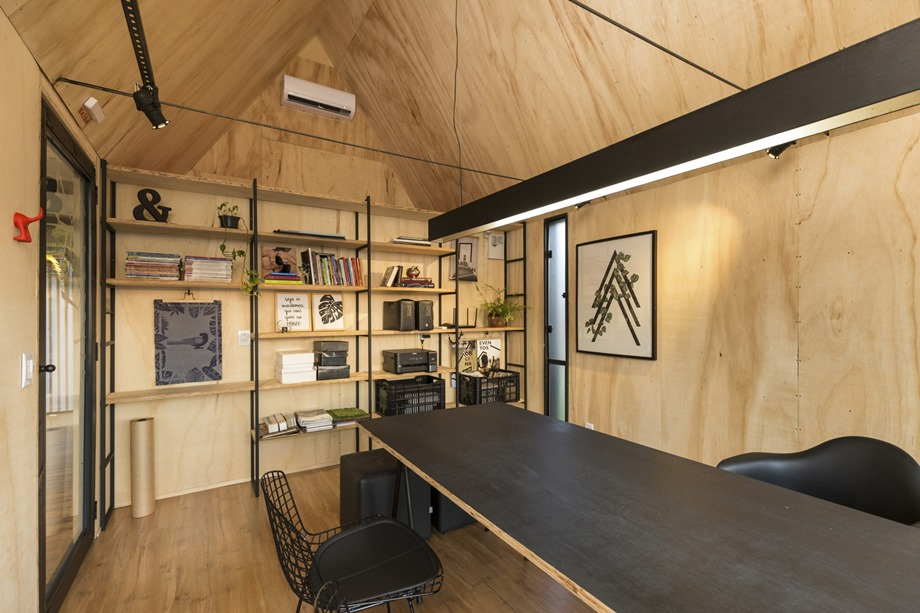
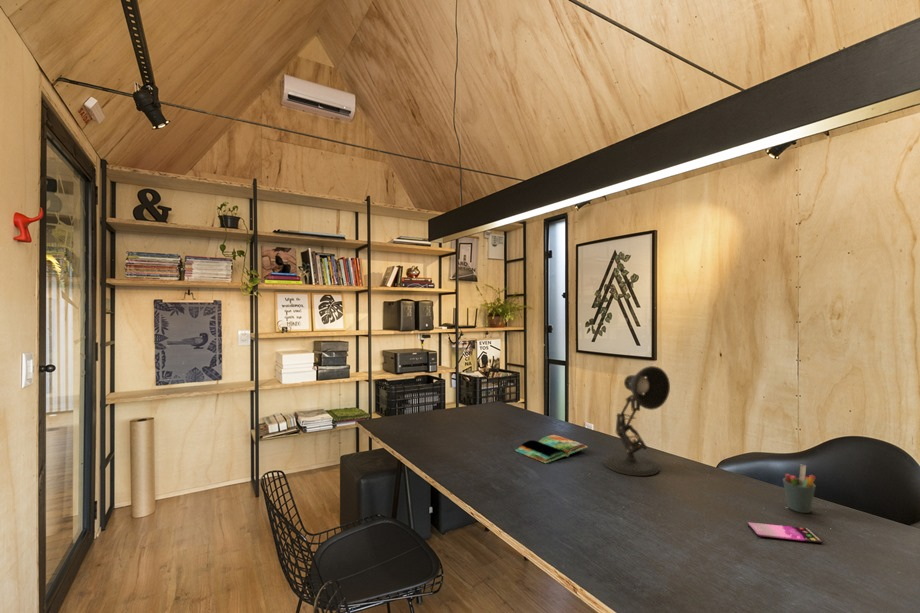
+ smartphone [747,521,824,544]
+ book [514,434,589,464]
+ pen holder [782,464,817,514]
+ desk lamp [602,365,671,477]
